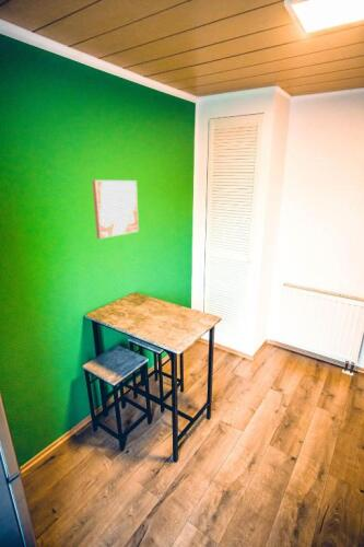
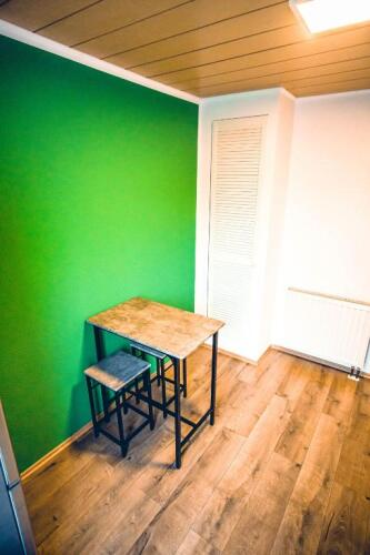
- wall art [91,179,140,240]
